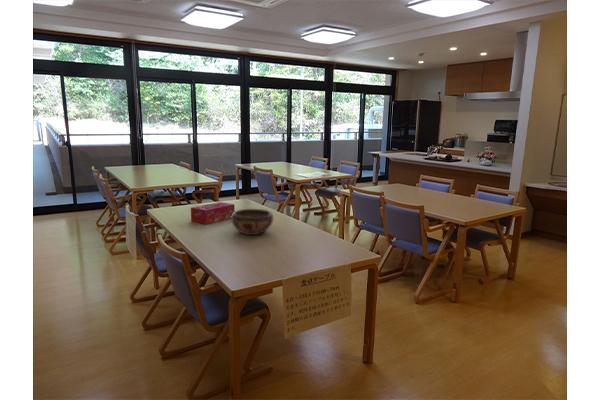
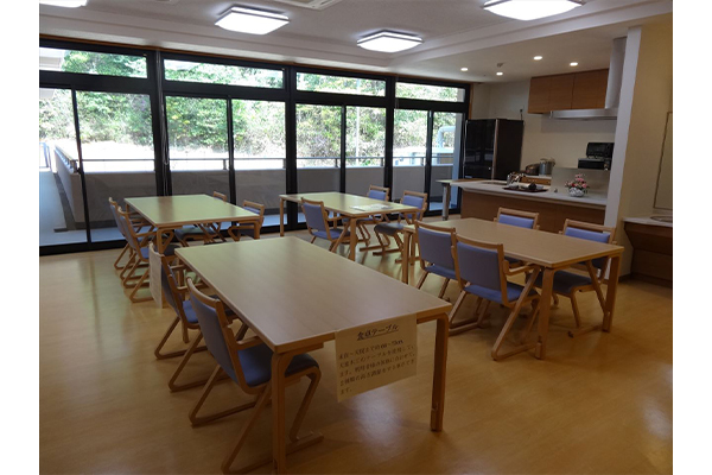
- tissue box [190,201,236,225]
- decorative bowl [230,208,274,236]
